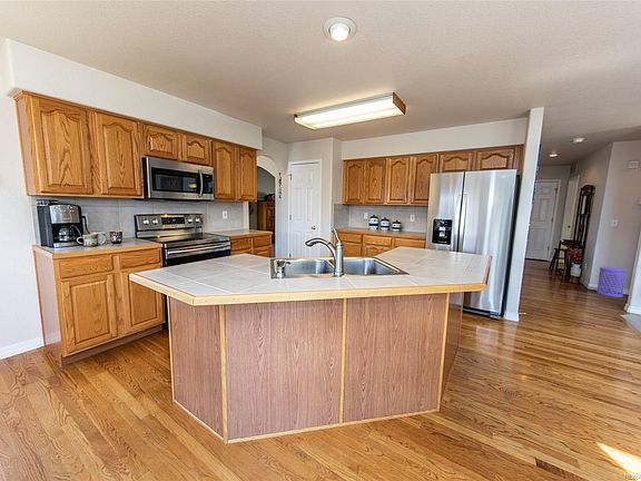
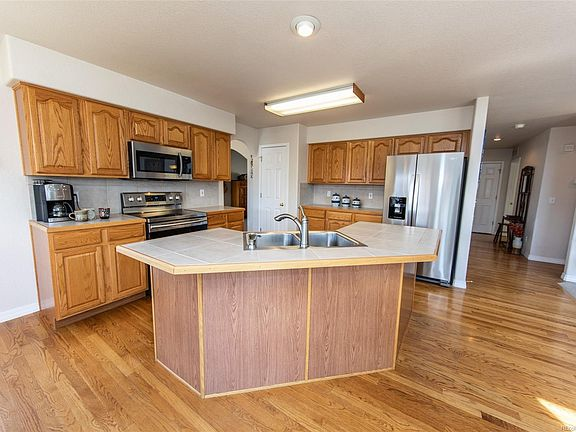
- waste bin [595,266,628,298]
